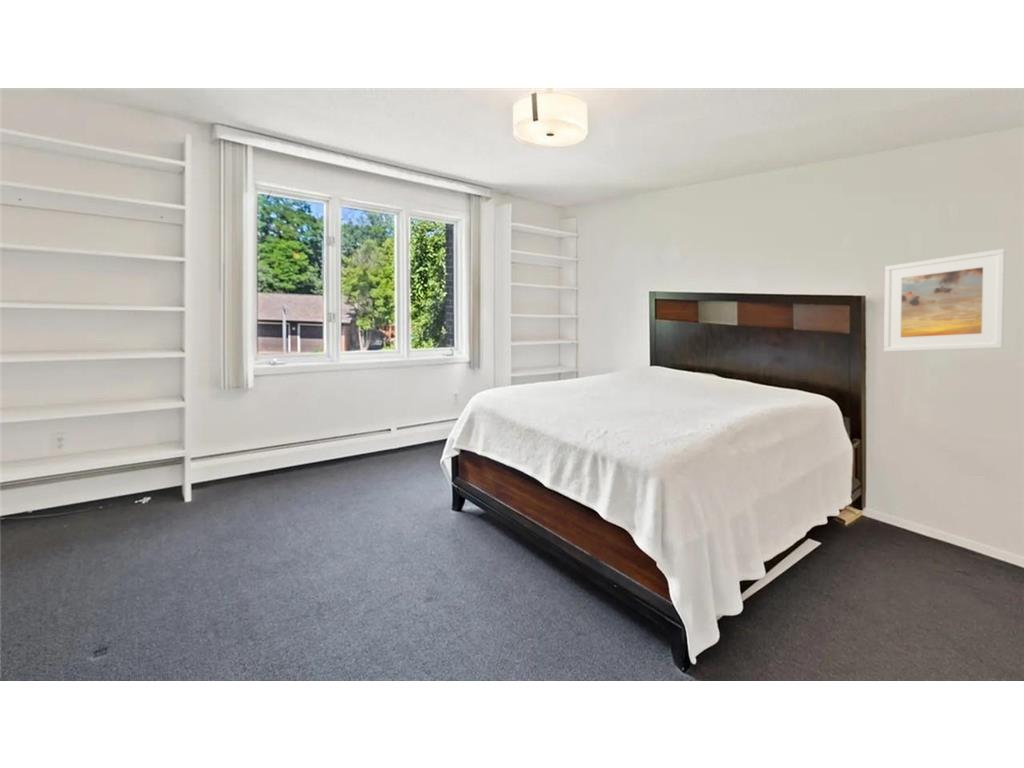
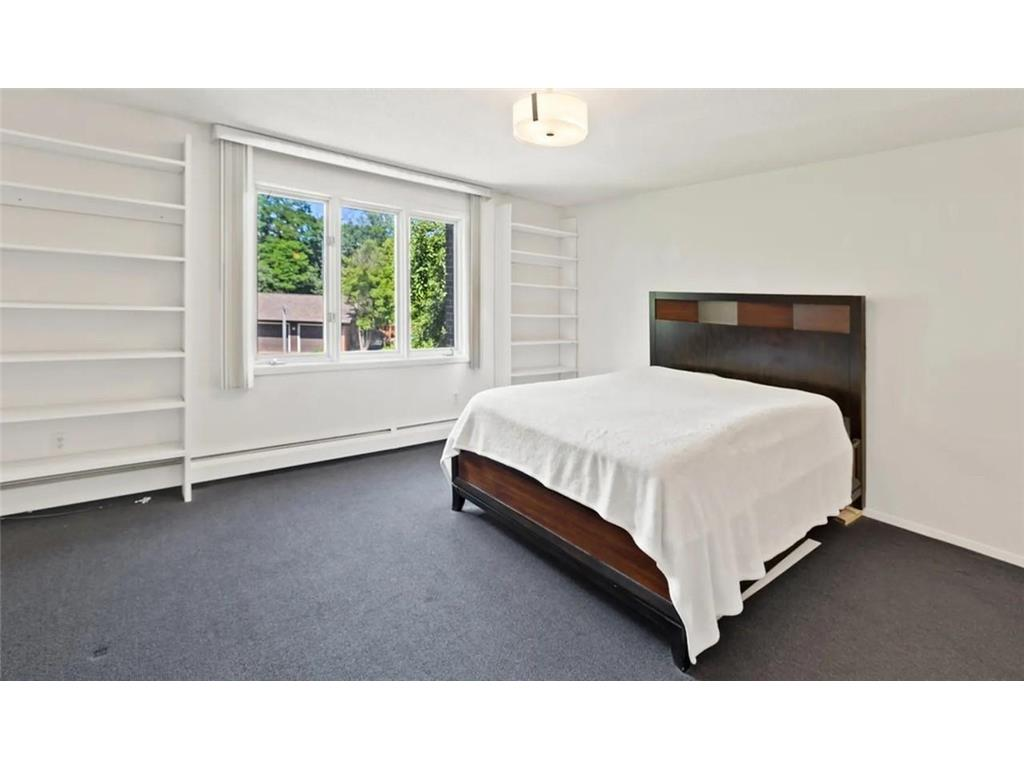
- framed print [883,248,1006,353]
